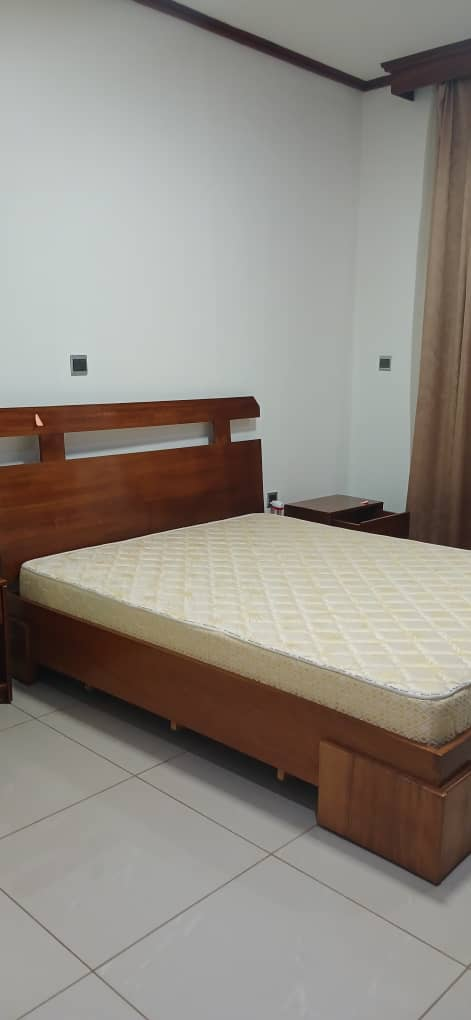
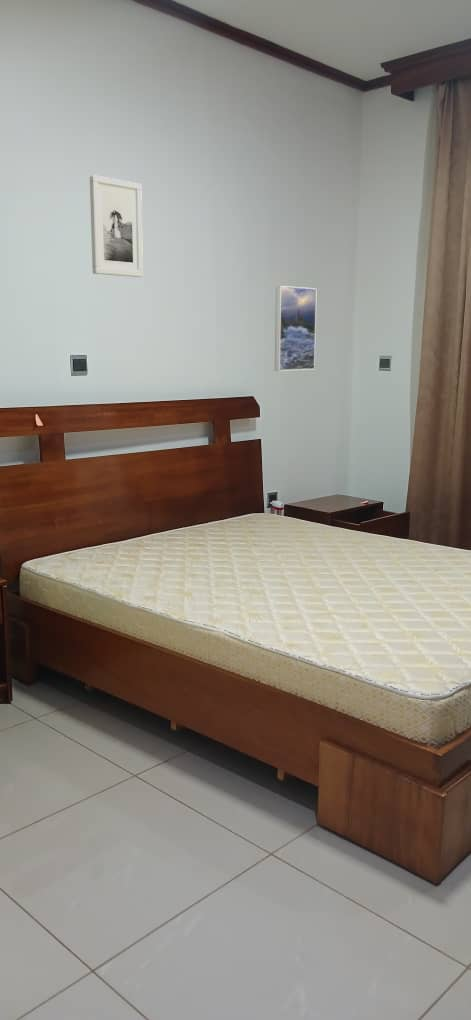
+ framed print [274,285,318,372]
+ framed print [89,174,144,278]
